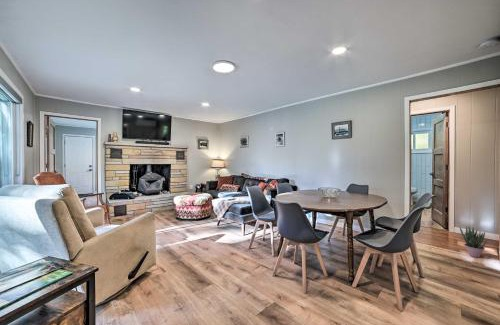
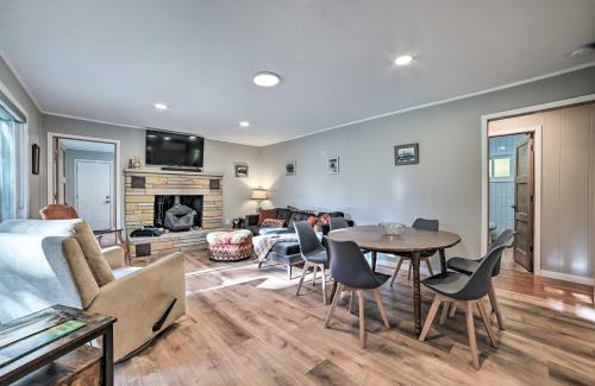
- potted plant [458,225,488,259]
